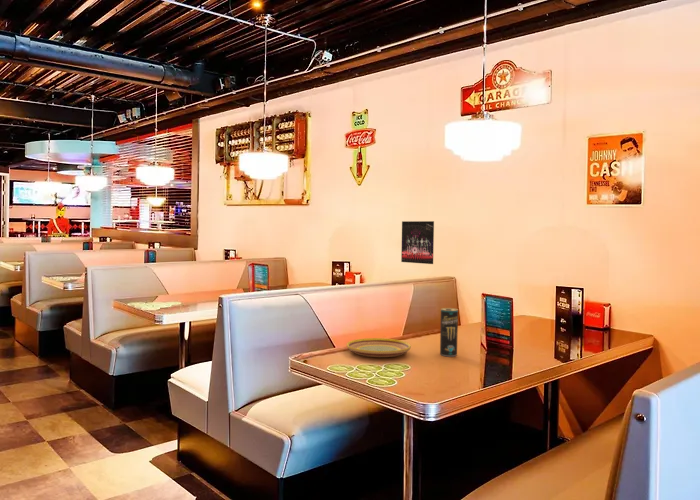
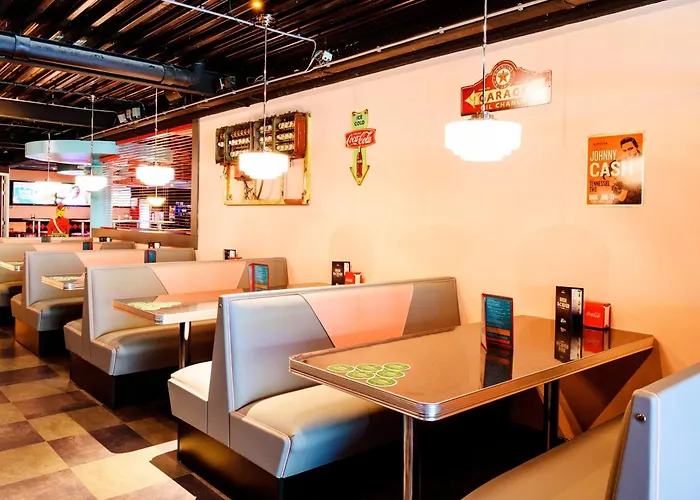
- beverage can [439,307,459,357]
- album cover [400,220,435,265]
- plate [346,337,412,358]
